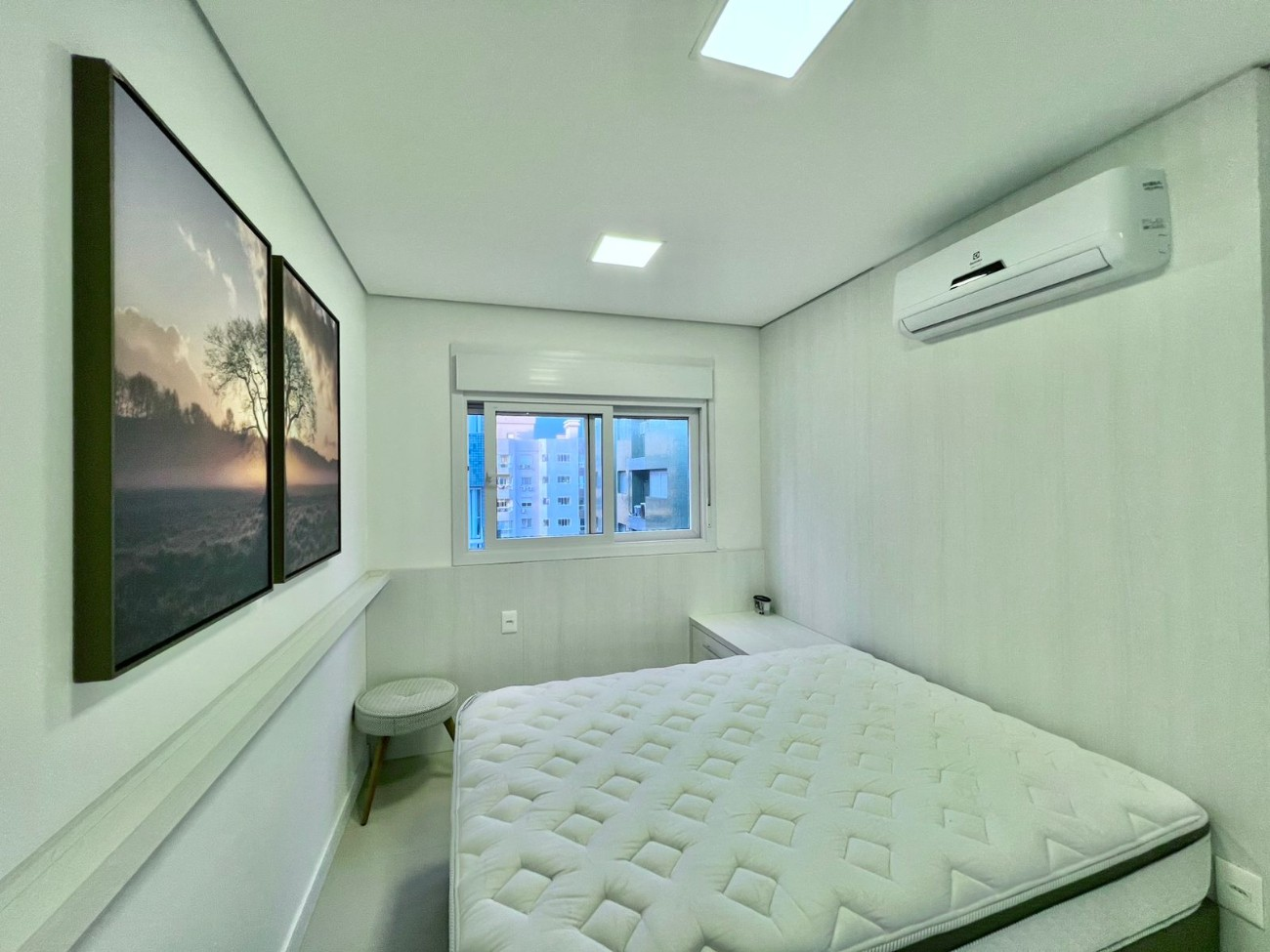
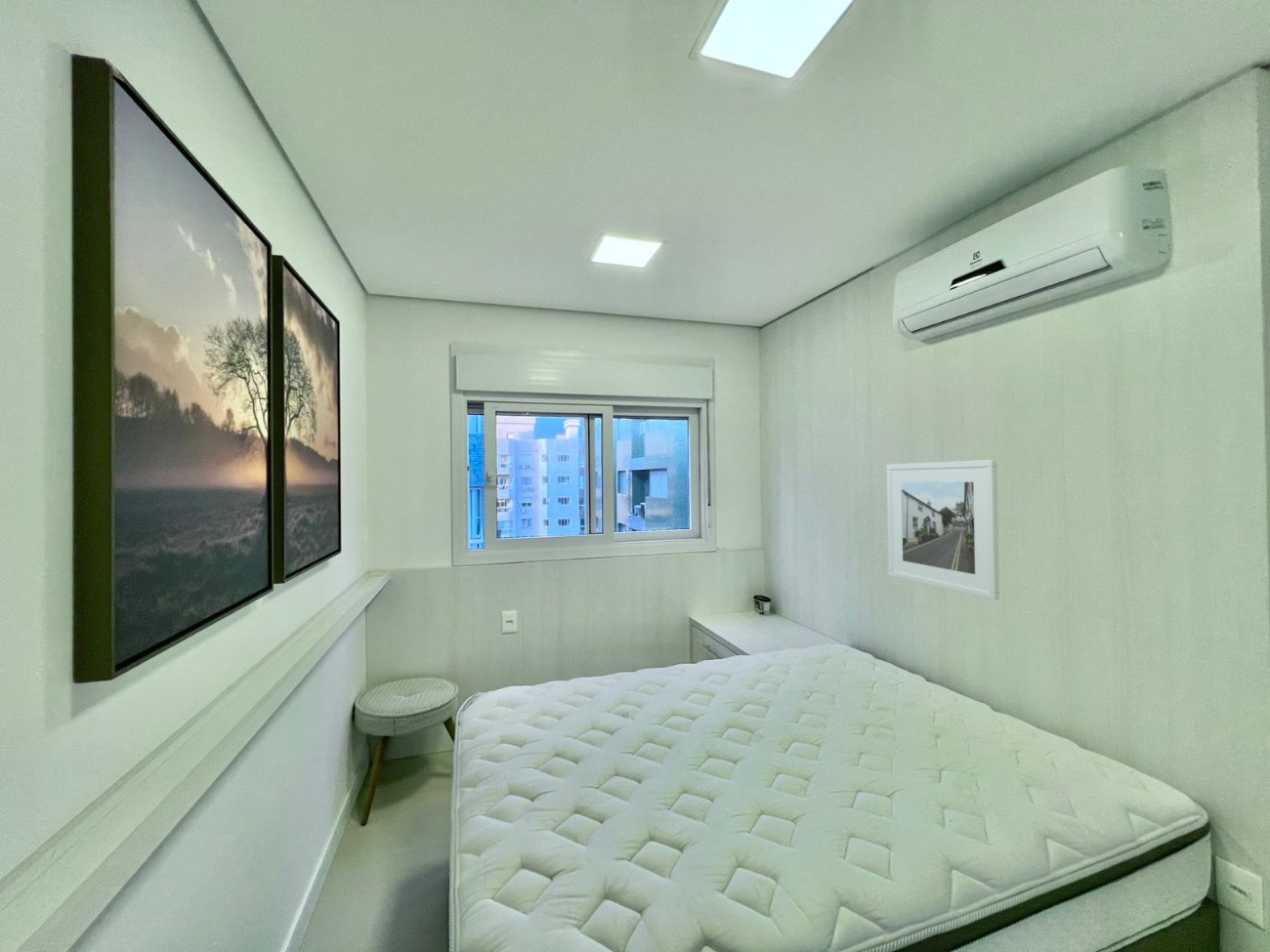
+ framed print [886,459,1000,601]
